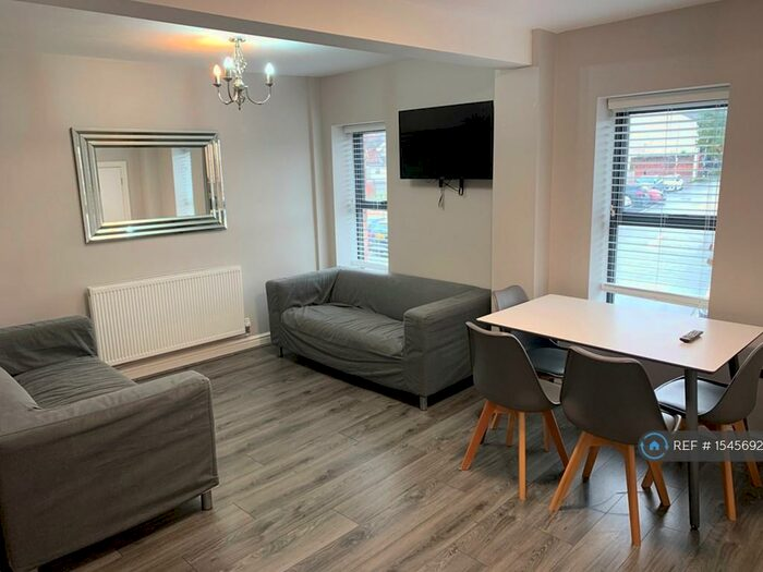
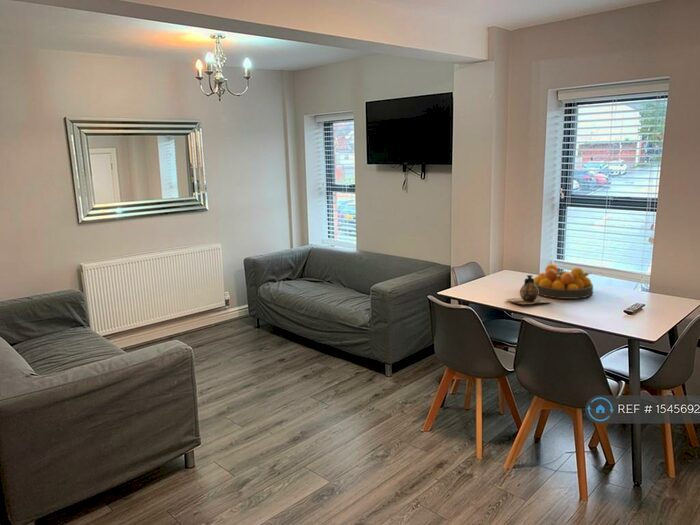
+ vase [505,274,551,305]
+ fruit bowl [533,263,594,300]
